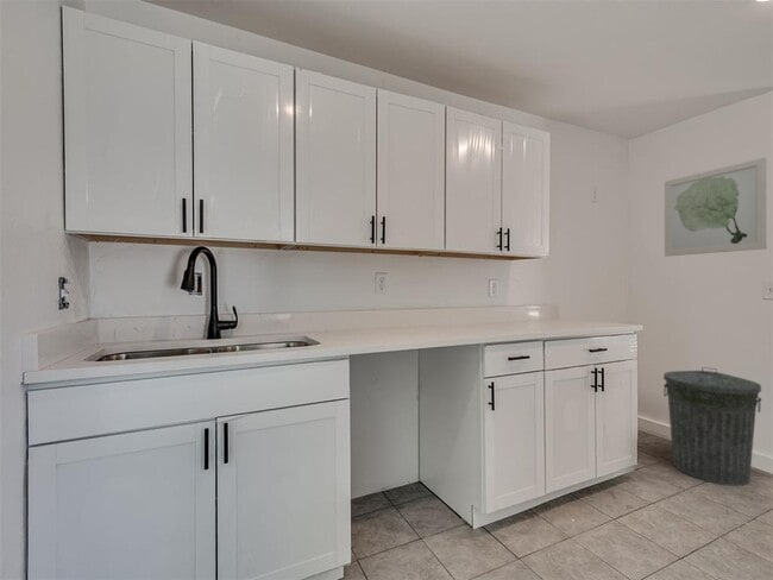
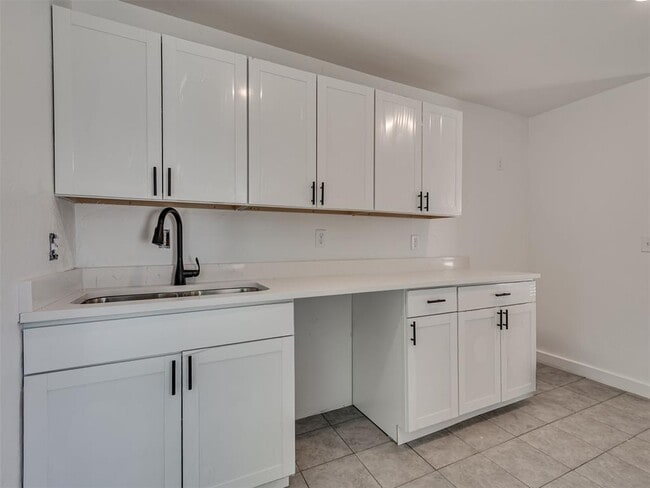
- wall art [664,156,768,258]
- trash can [662,366,762,487]
